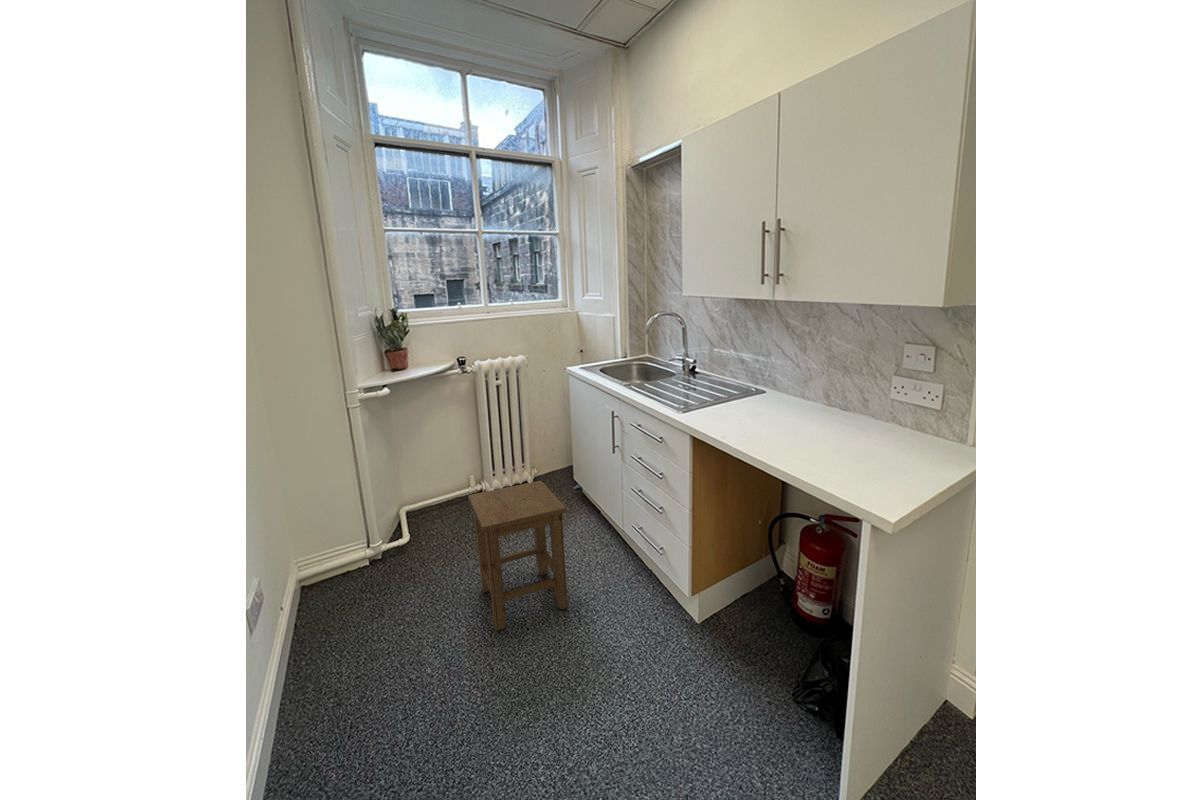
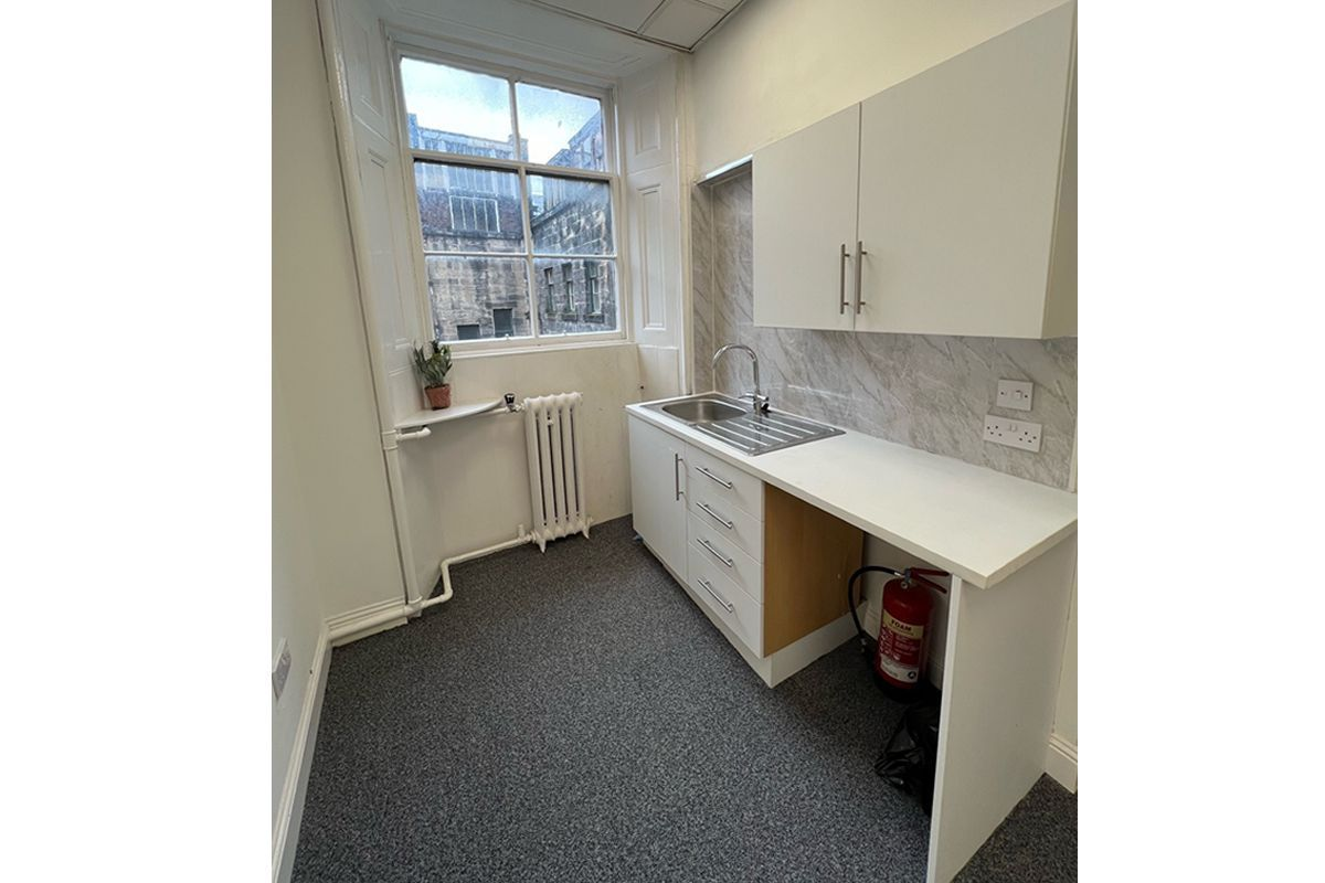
- stool [467,480,569,631]
